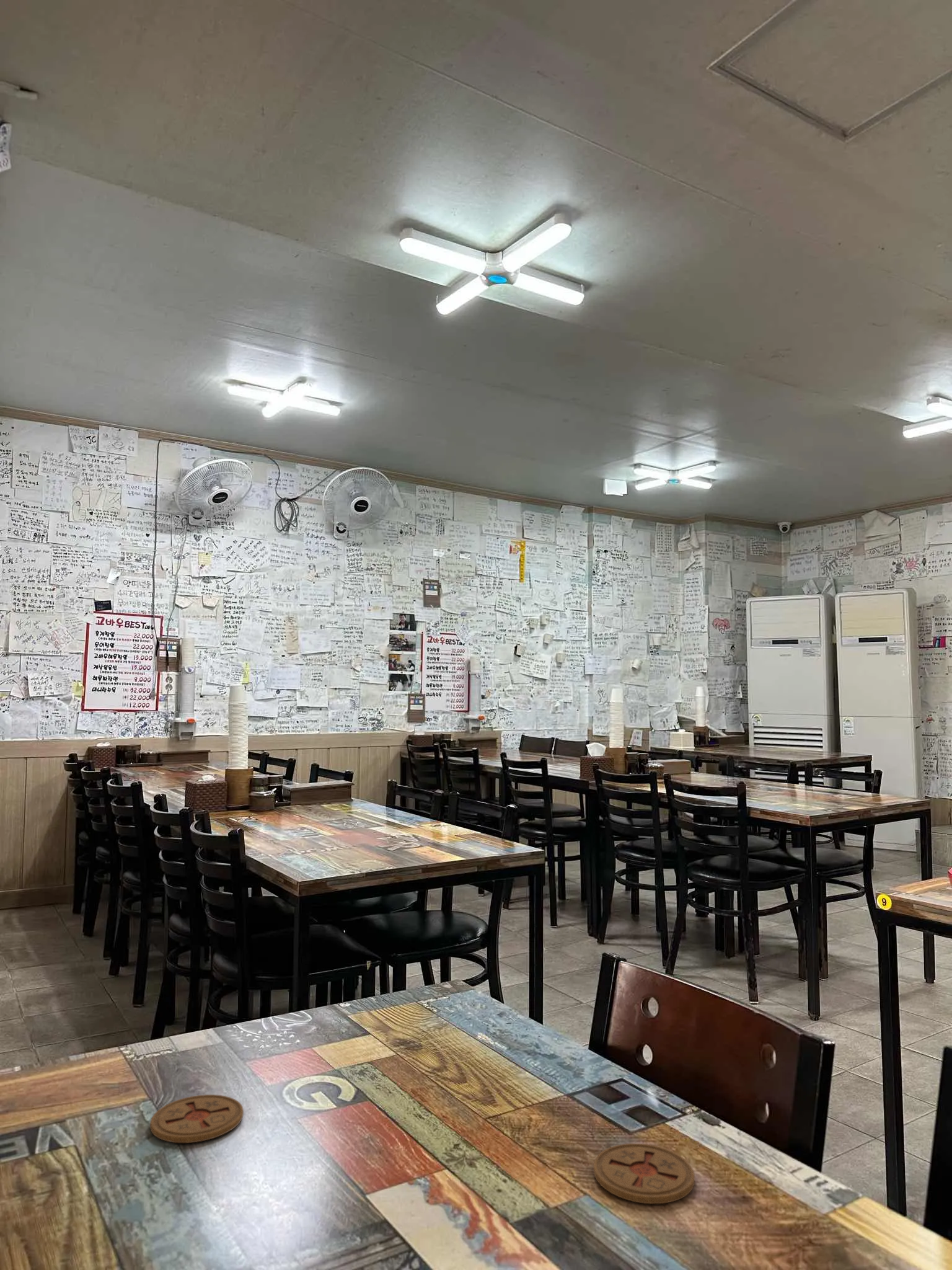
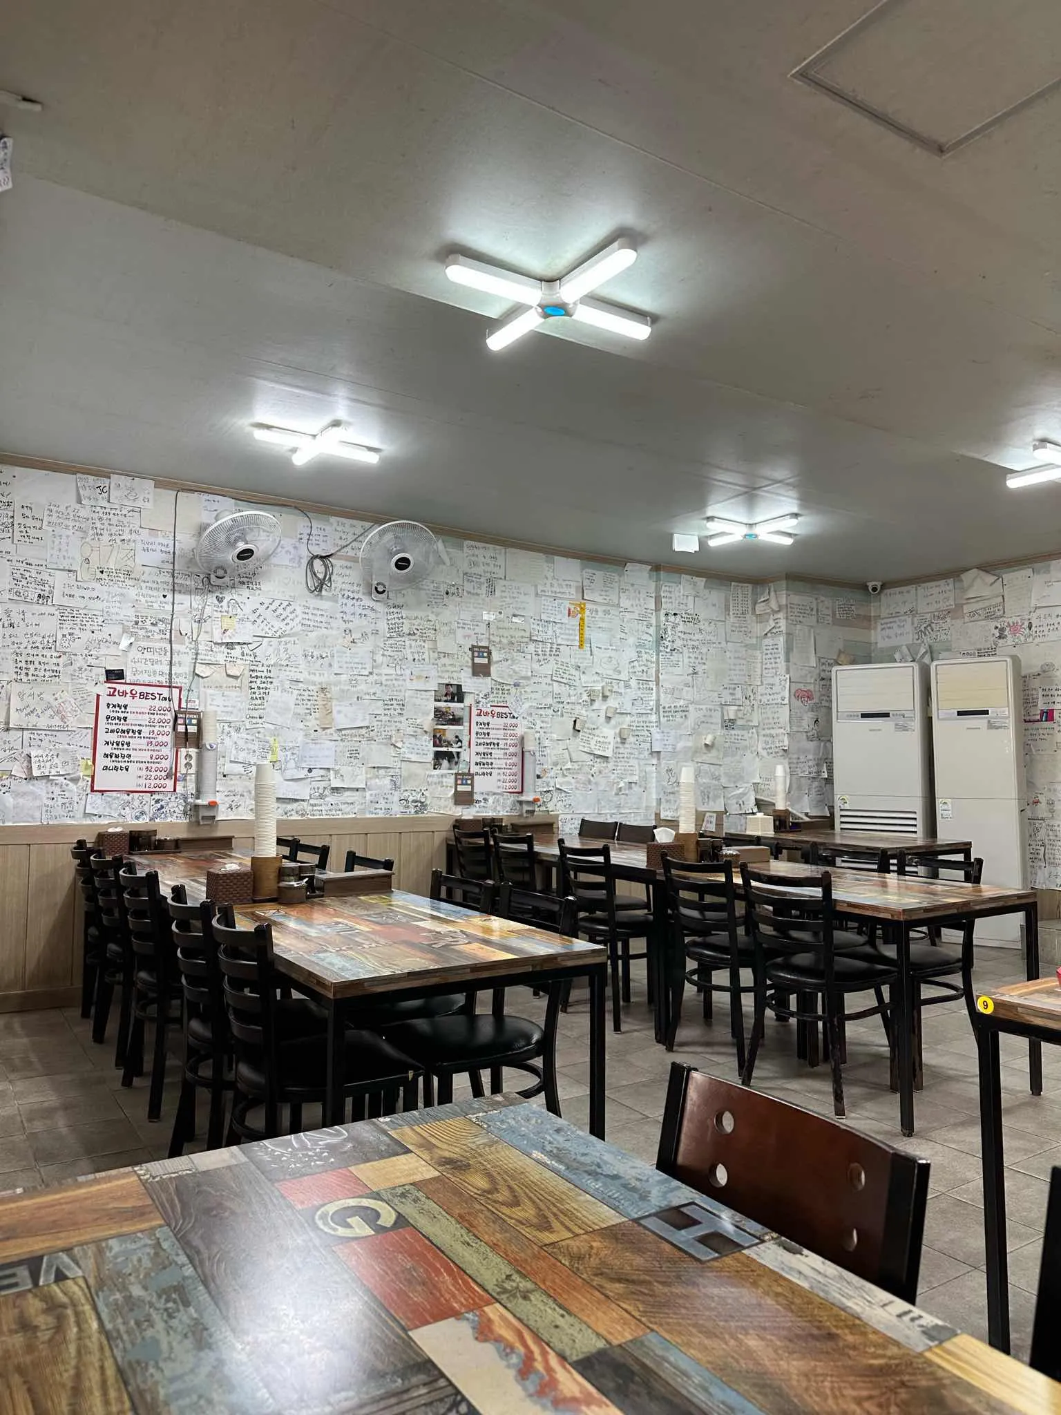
- coaster [149,1094,244,1143]
- coaster [593,1143,695,1204]
